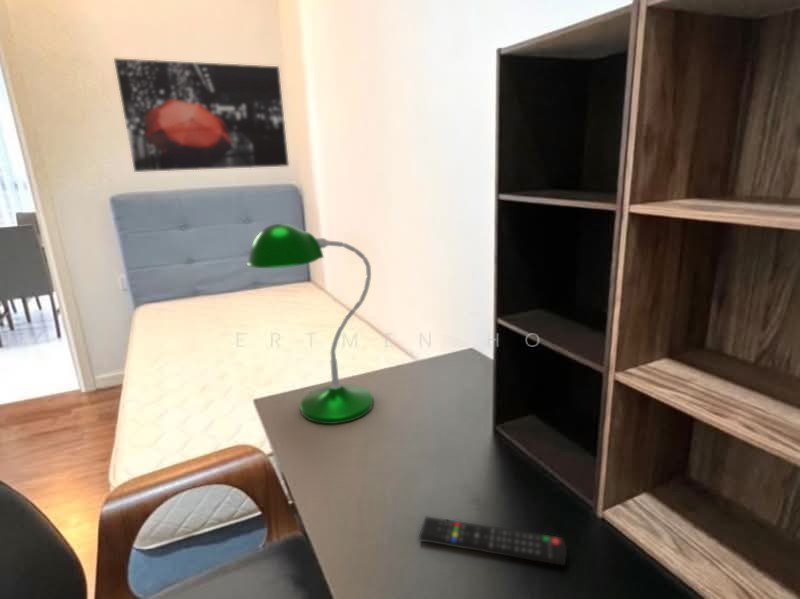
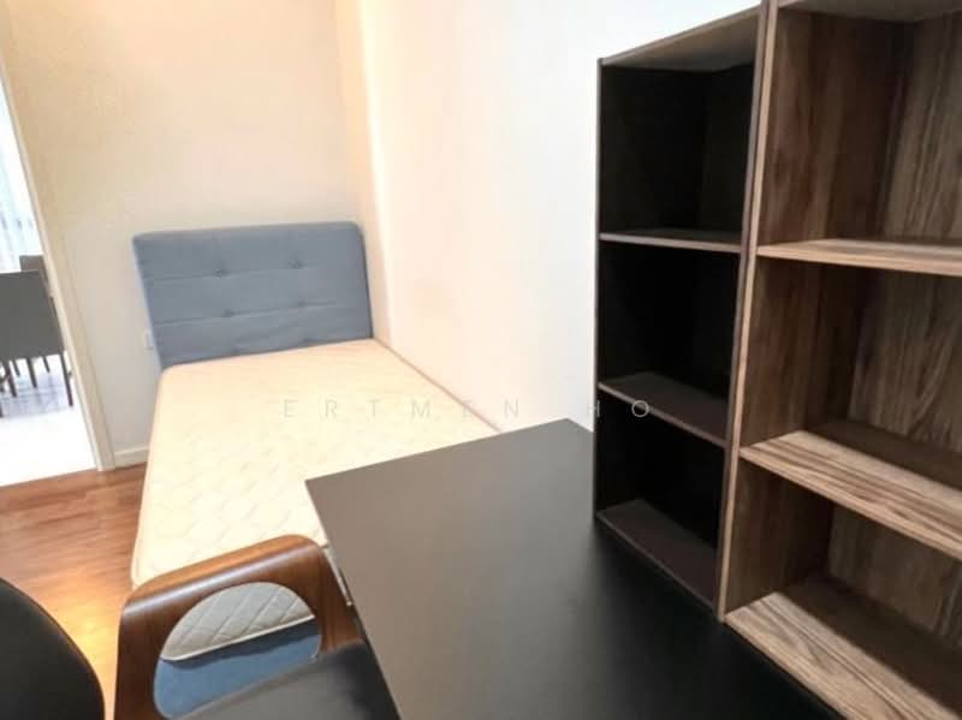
- wall art [113,57,290,173]
- remote control [418,515,568,566]
- desk lamp [245,223,374,425]
